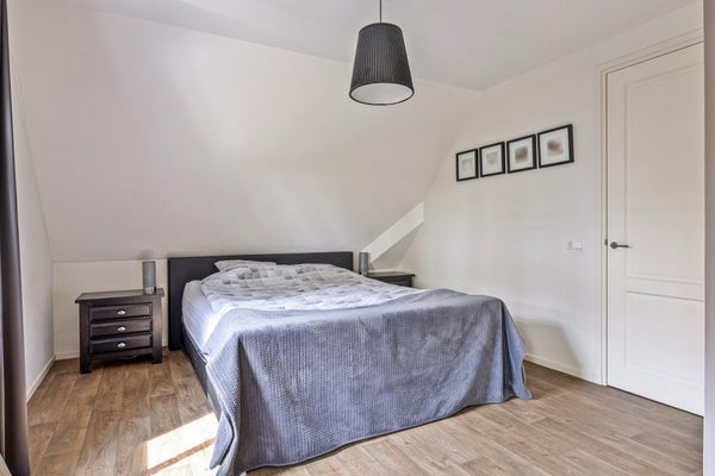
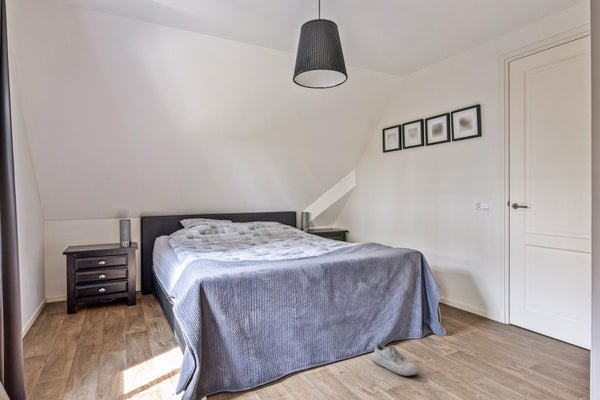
+ shoe [372,341,419,377]
